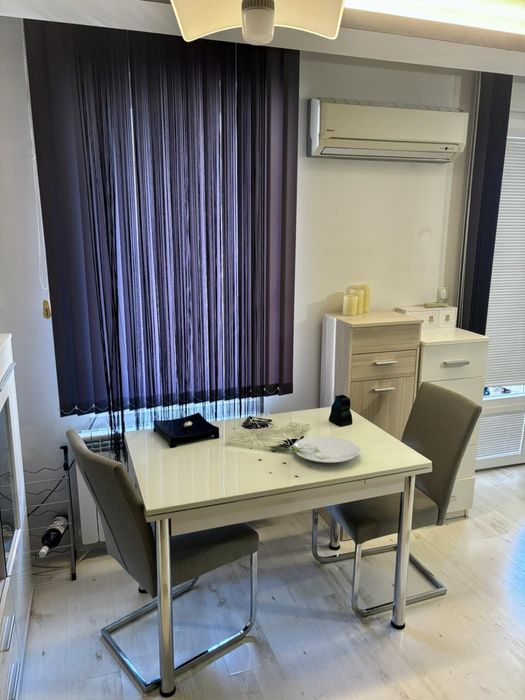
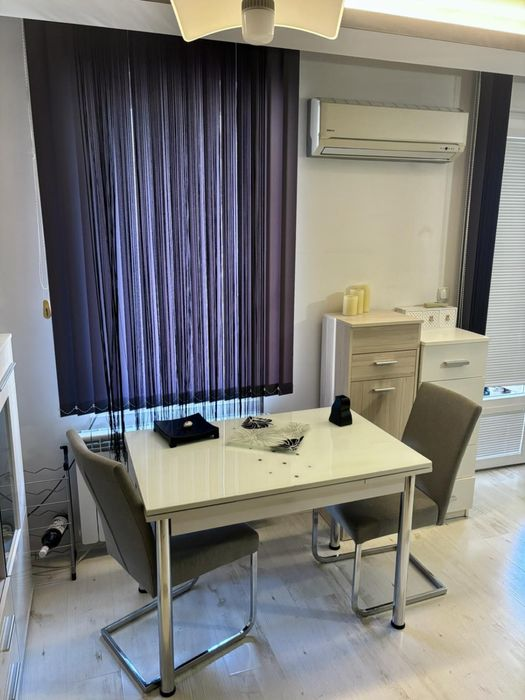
- plate [291,435,361,464]
